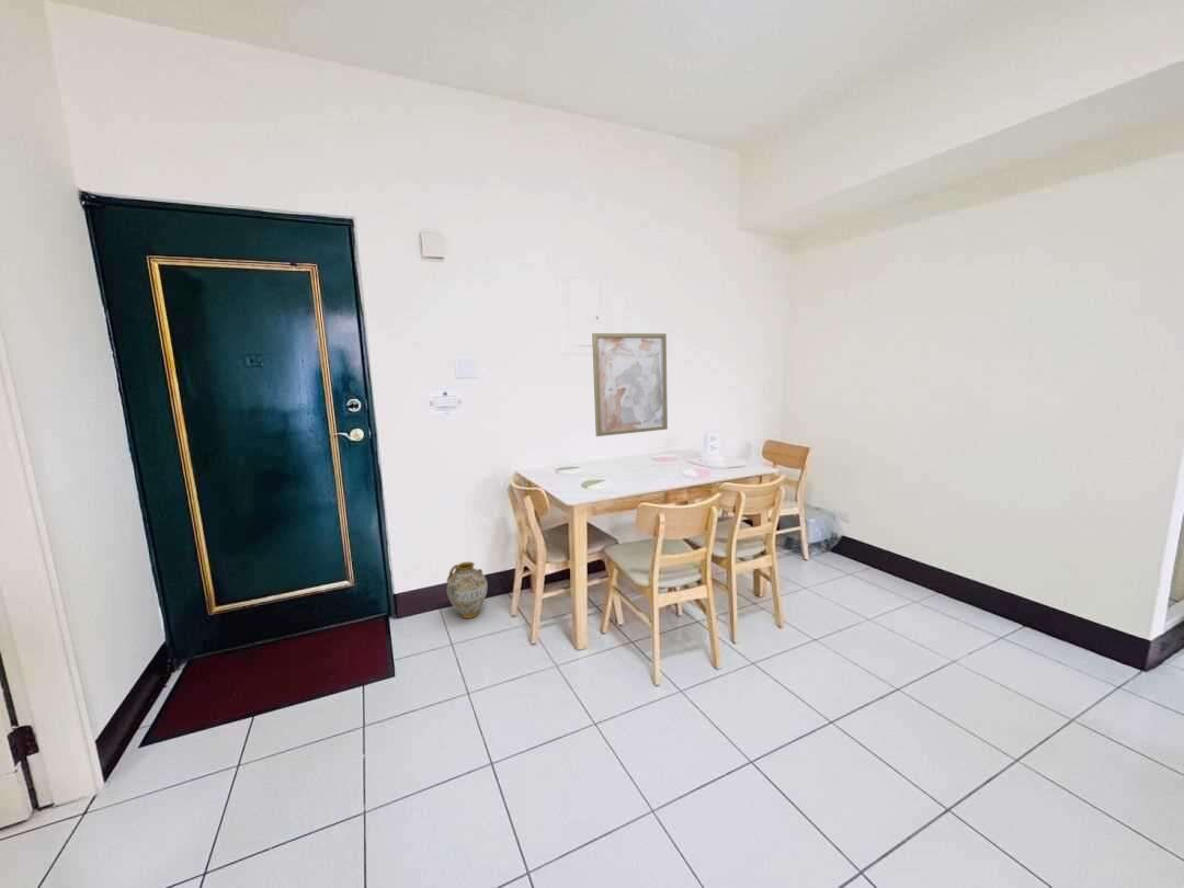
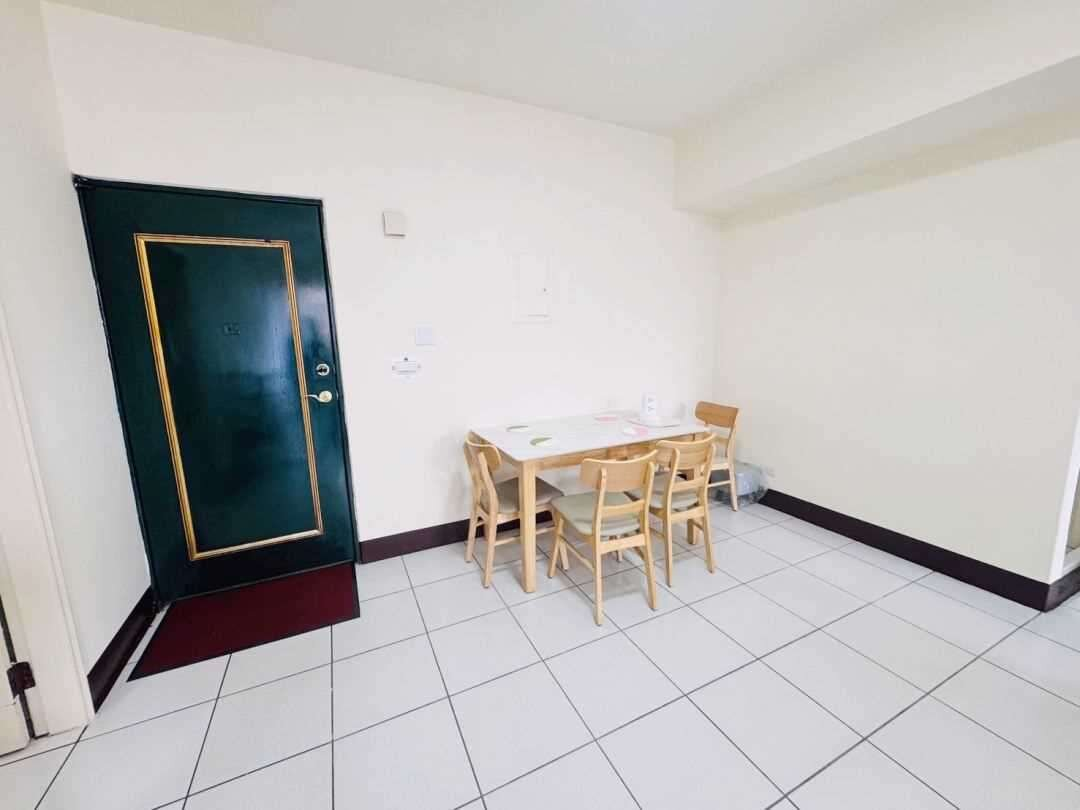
- ceramic jug [445,561,489,619]
- wall art [591,332,669,437]
